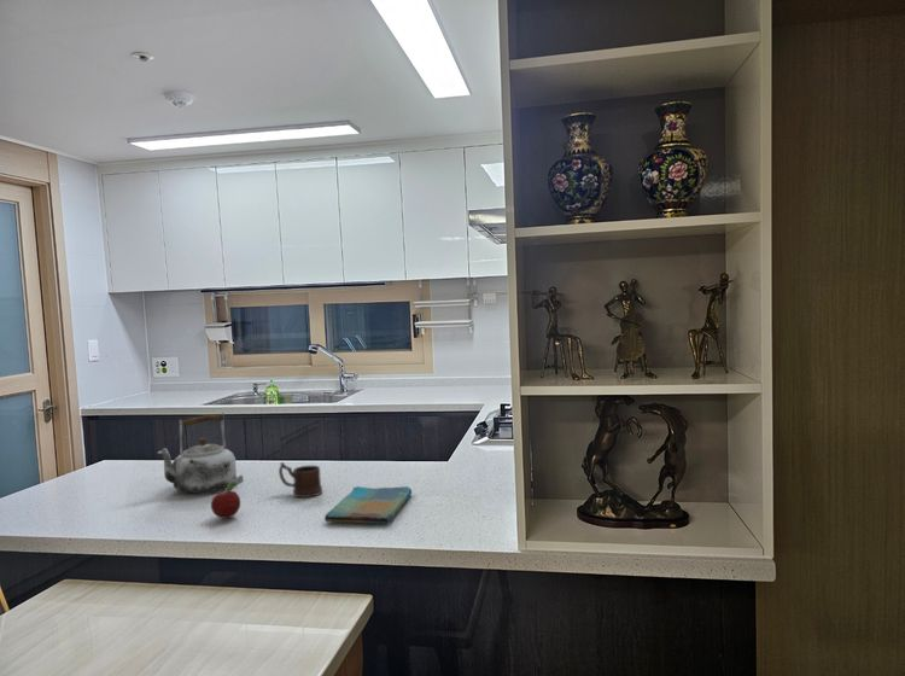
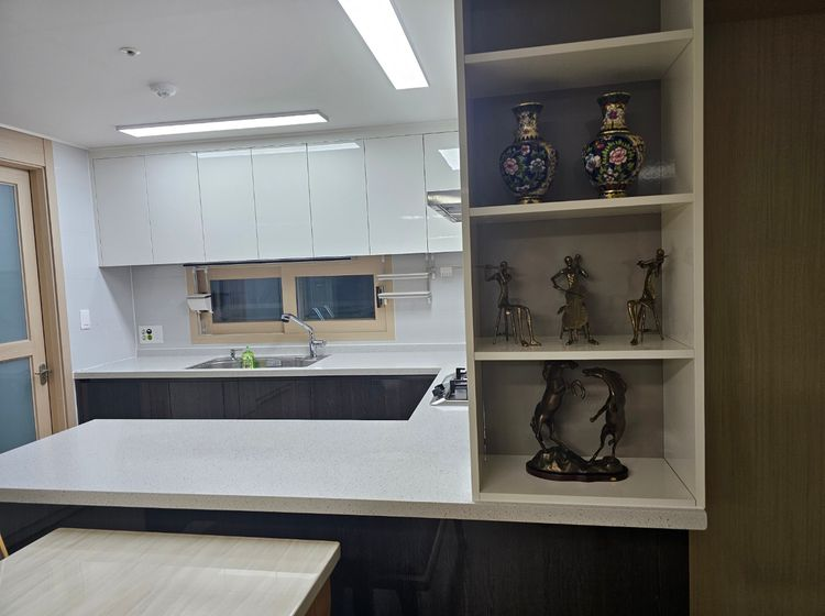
- kettle [157,412,238,494]
- mug [278,461,323,499]
- dish towel [323,485,413,525]
- fruit [210,473,245,519]
